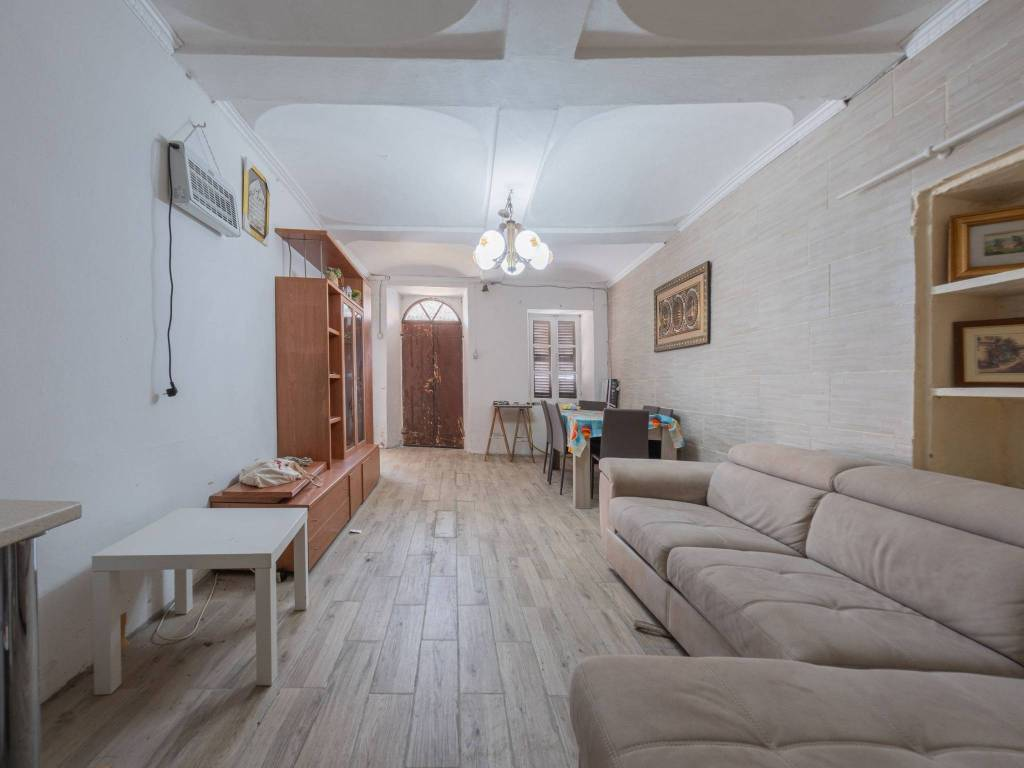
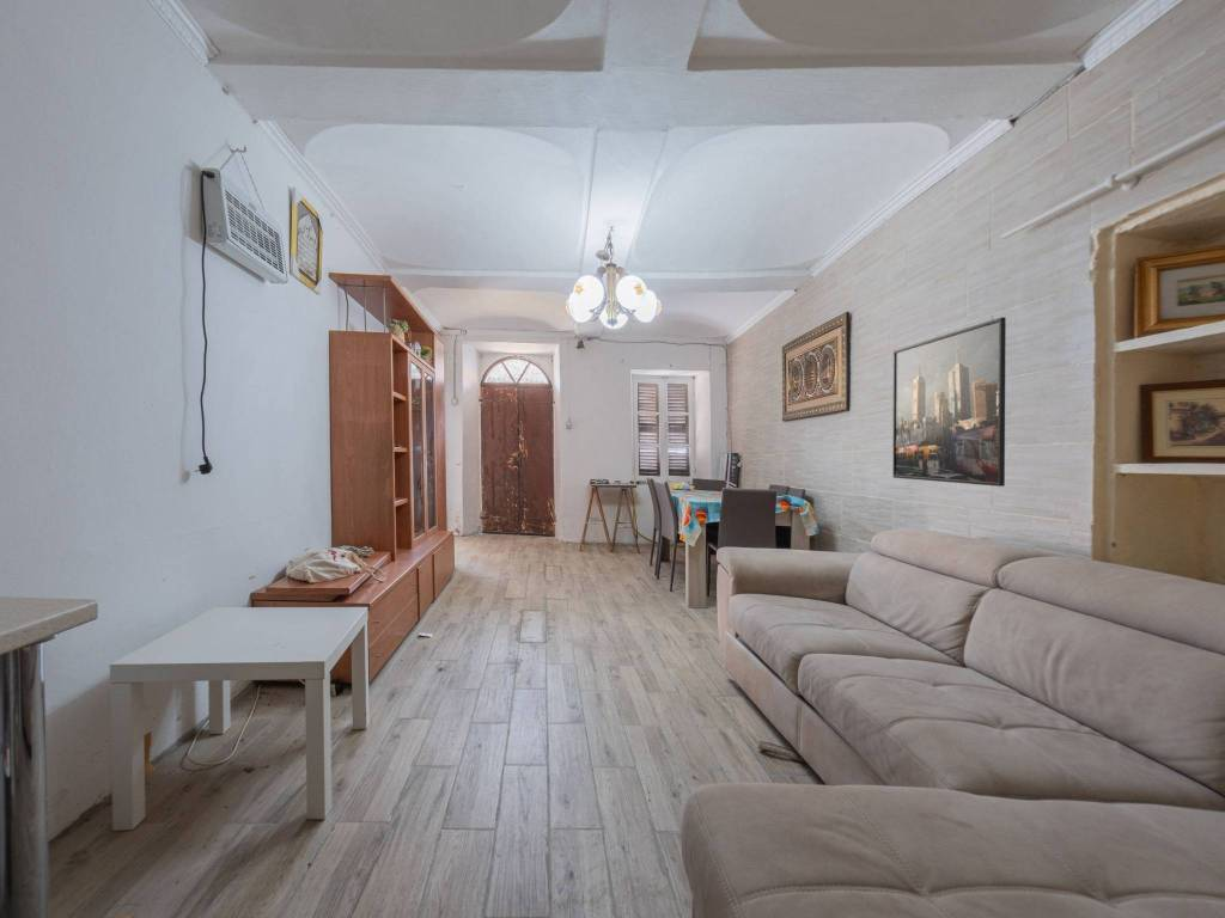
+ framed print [892,316,1007,488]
